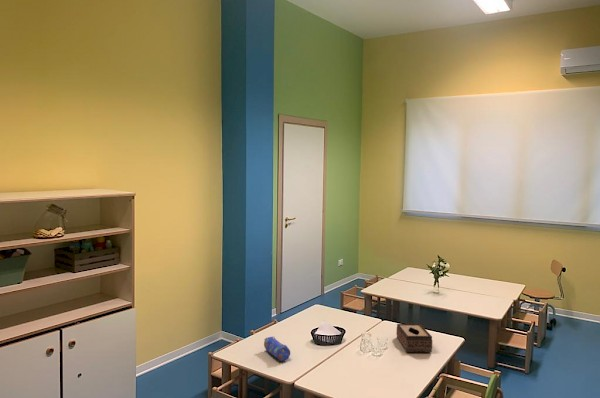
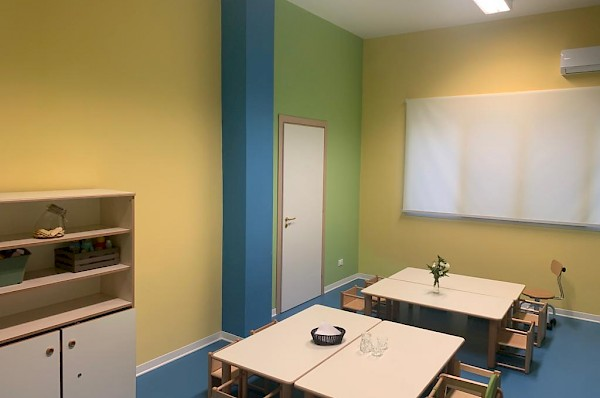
- pencil case [263,336,291,362]
- tissue box [395,323,433,353]
